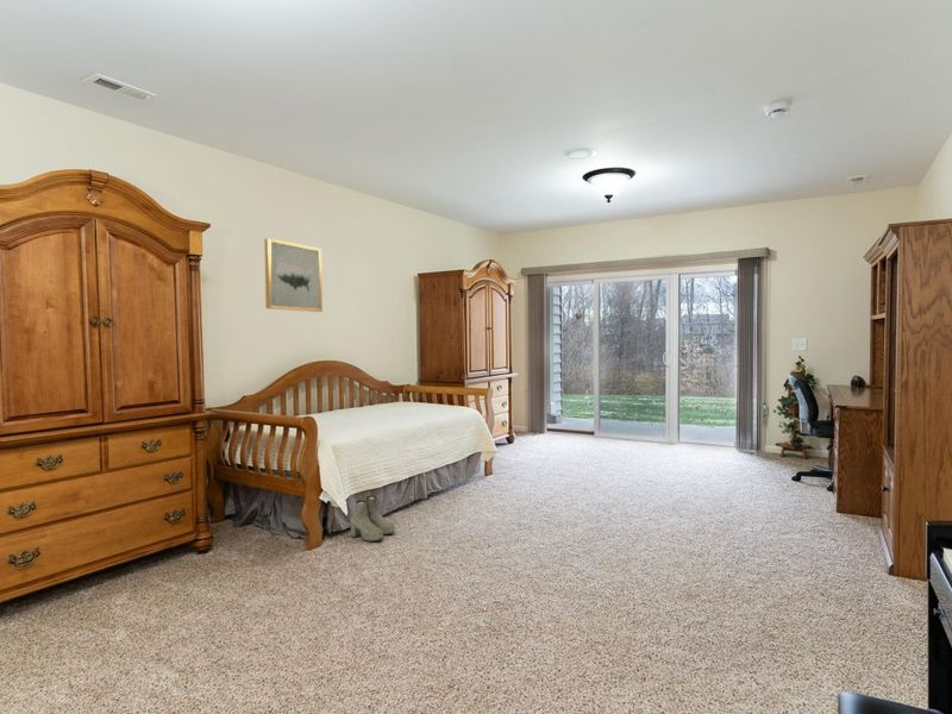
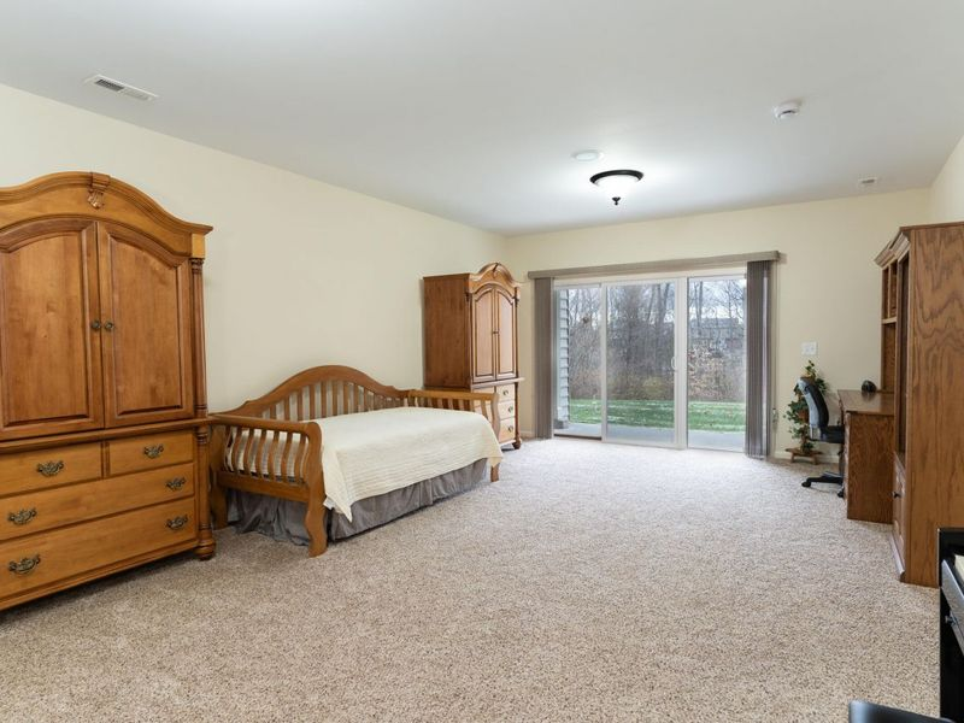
- wall art [263,237,324,313]
- boots [349,494,395,543]
